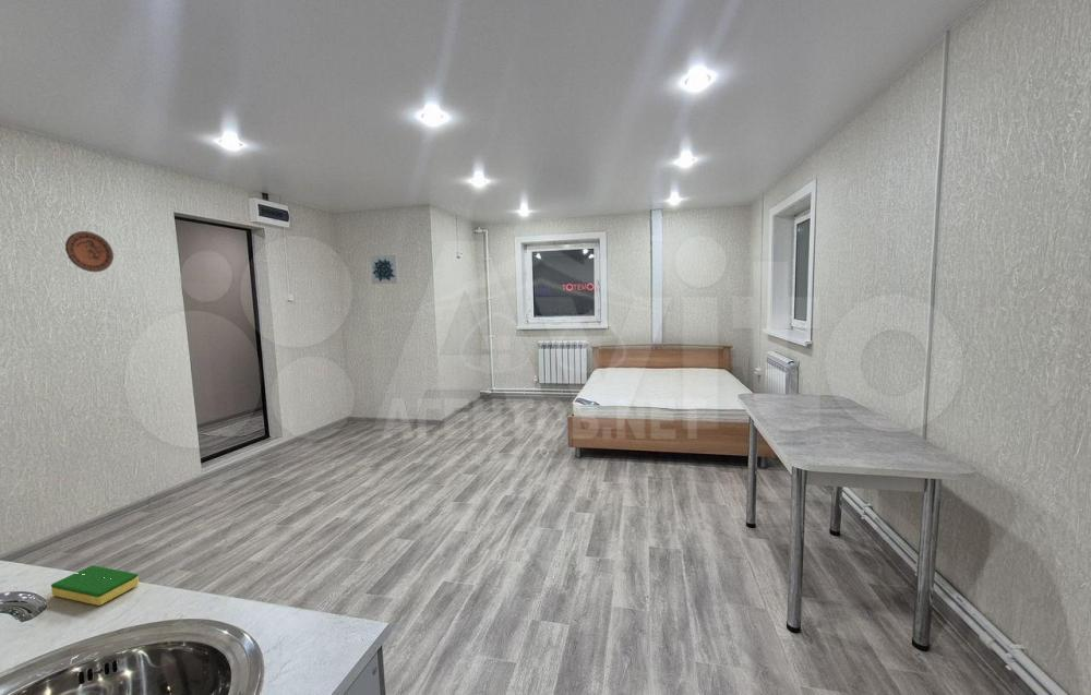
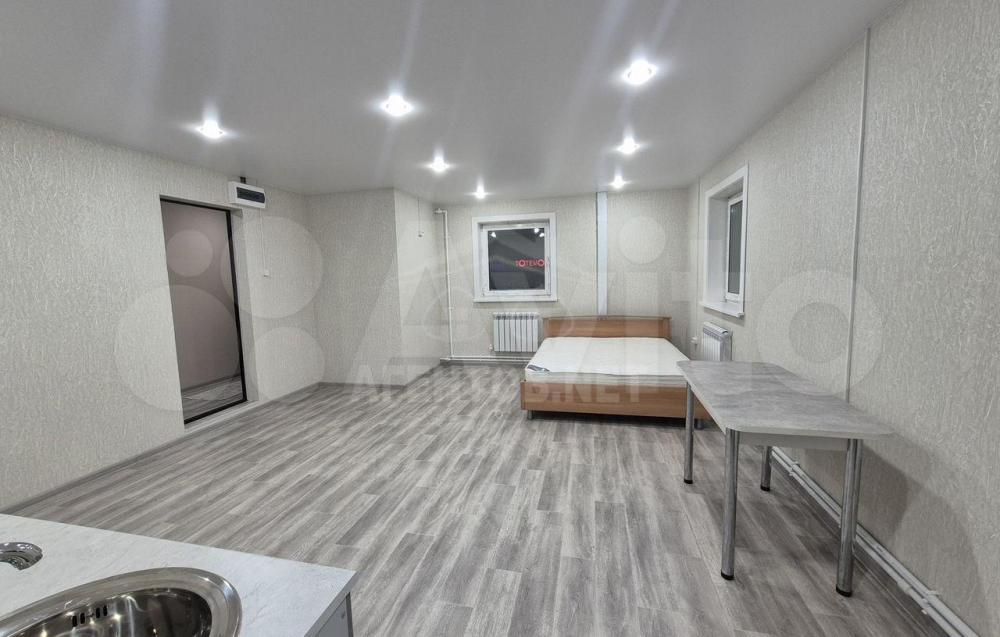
- dish sponge [50,564,140,607]
- wall art [370,254,400,285]
- decorative plate [64,230,115,273]
